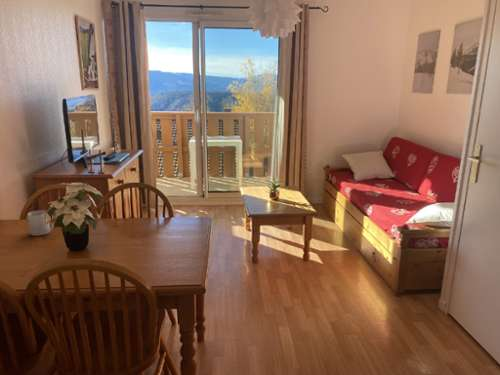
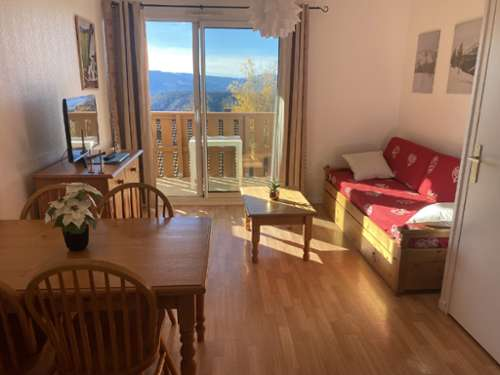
- mug [27,209,54,236]
